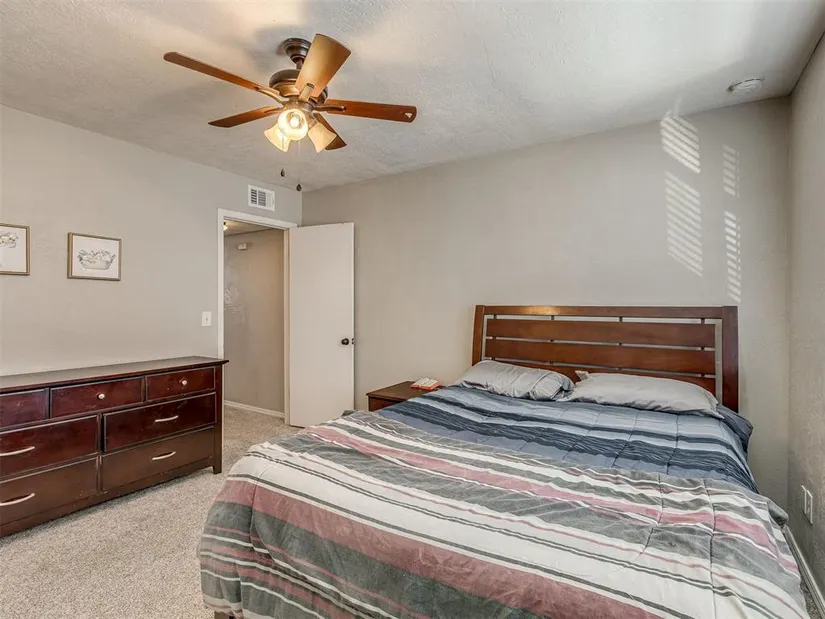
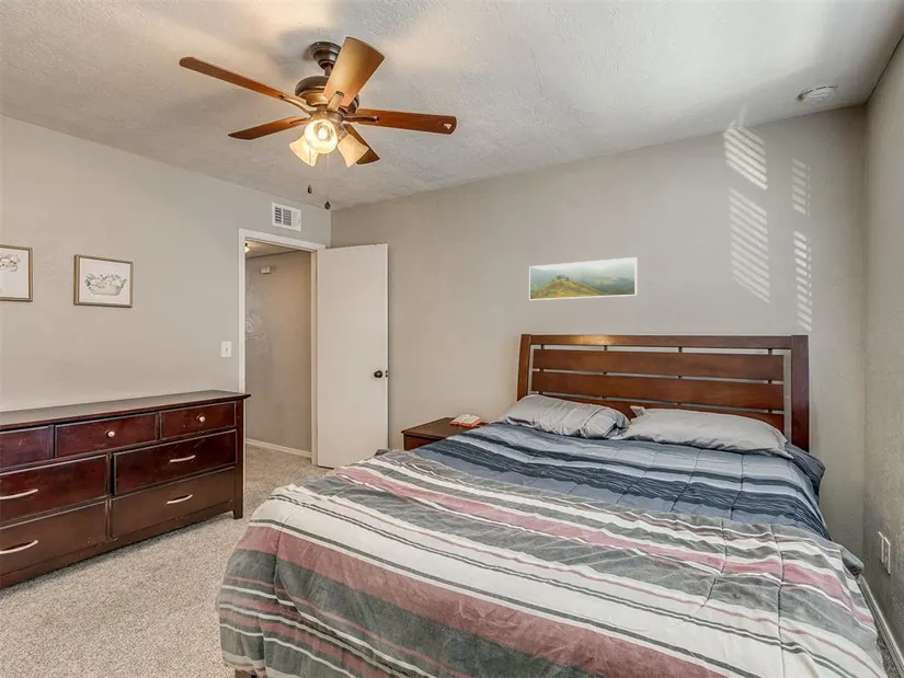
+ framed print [528,256,638,301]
